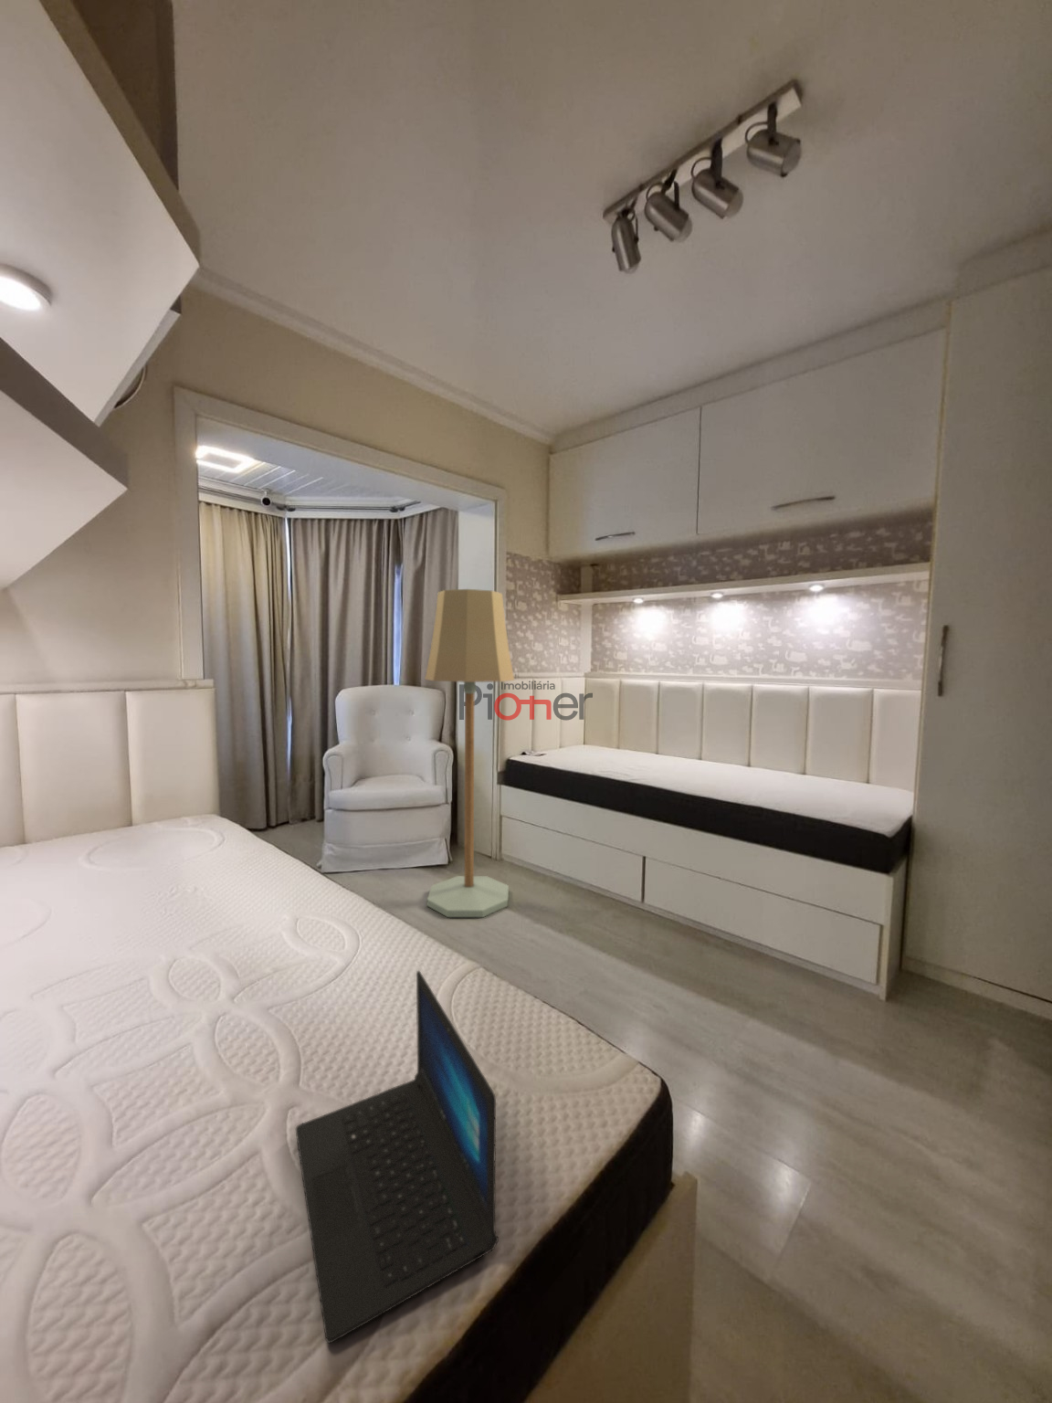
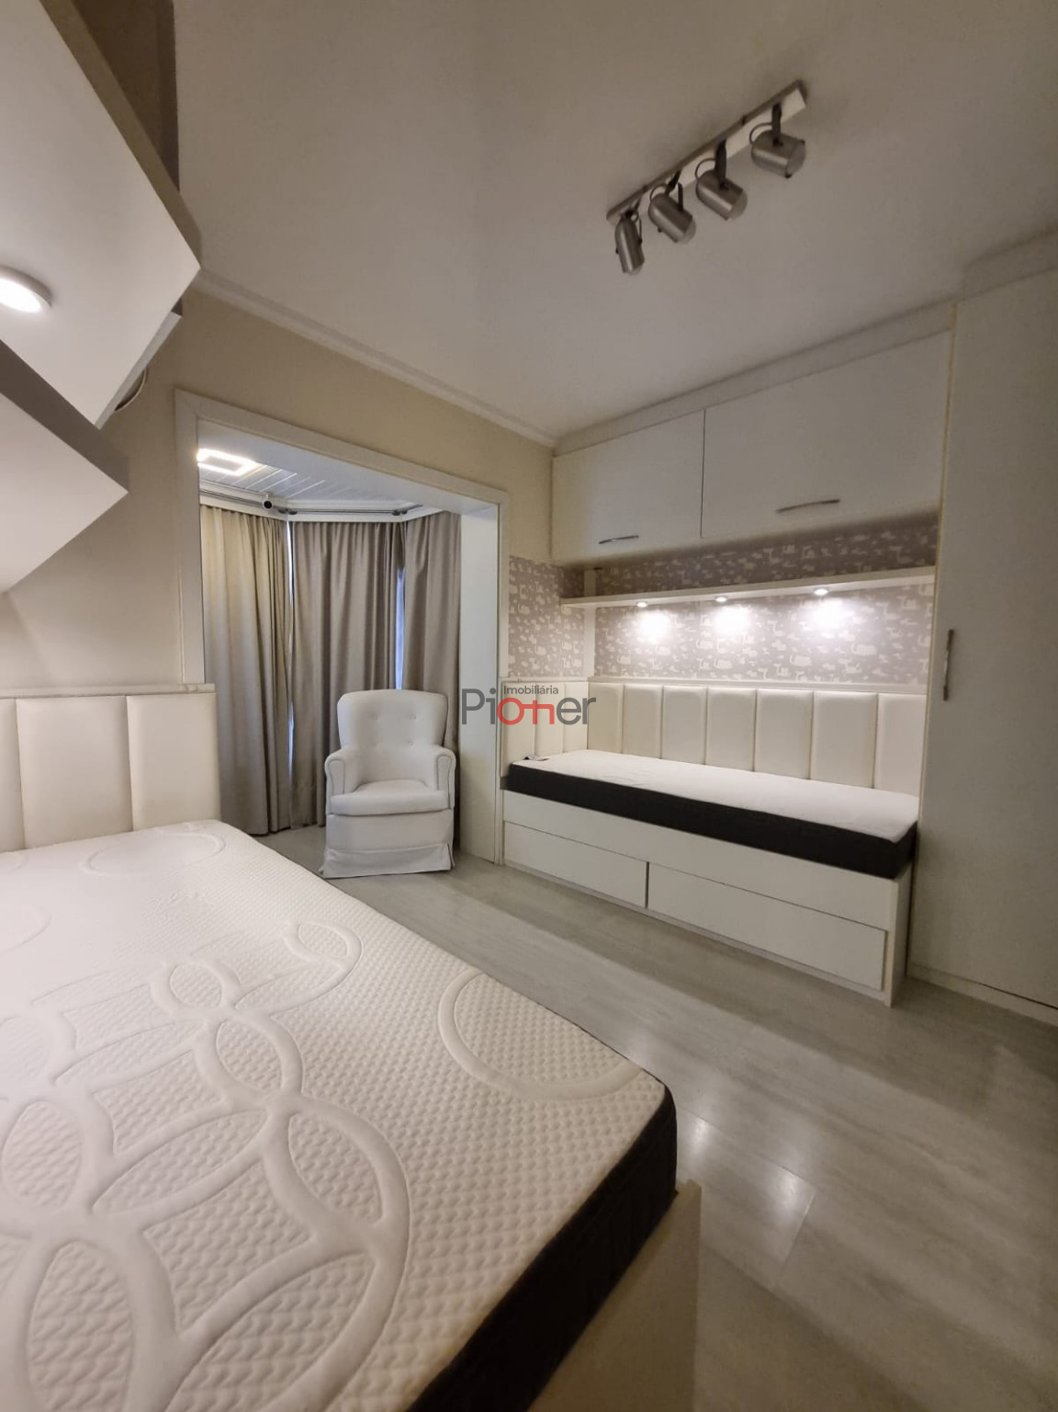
- laptop [295,970,499,1343]
- floor lamp [424,588,515,918]
